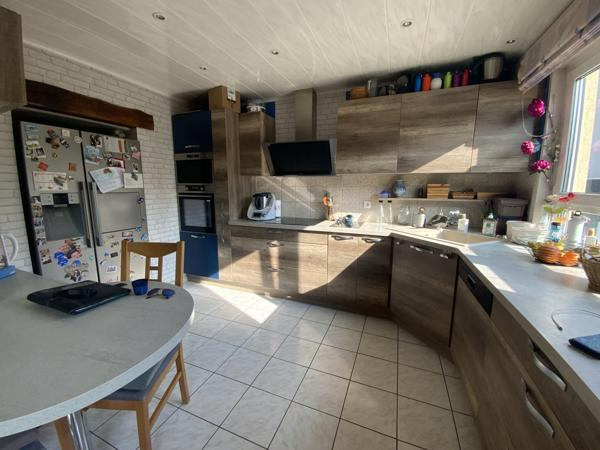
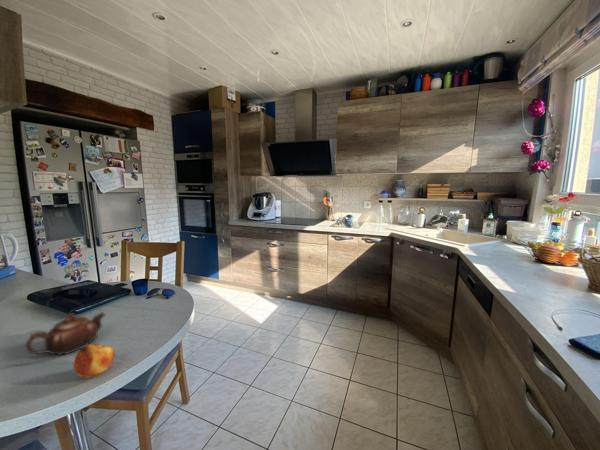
+ fruit [72,343,116,379]
+ teapot [24,311,106,356]
